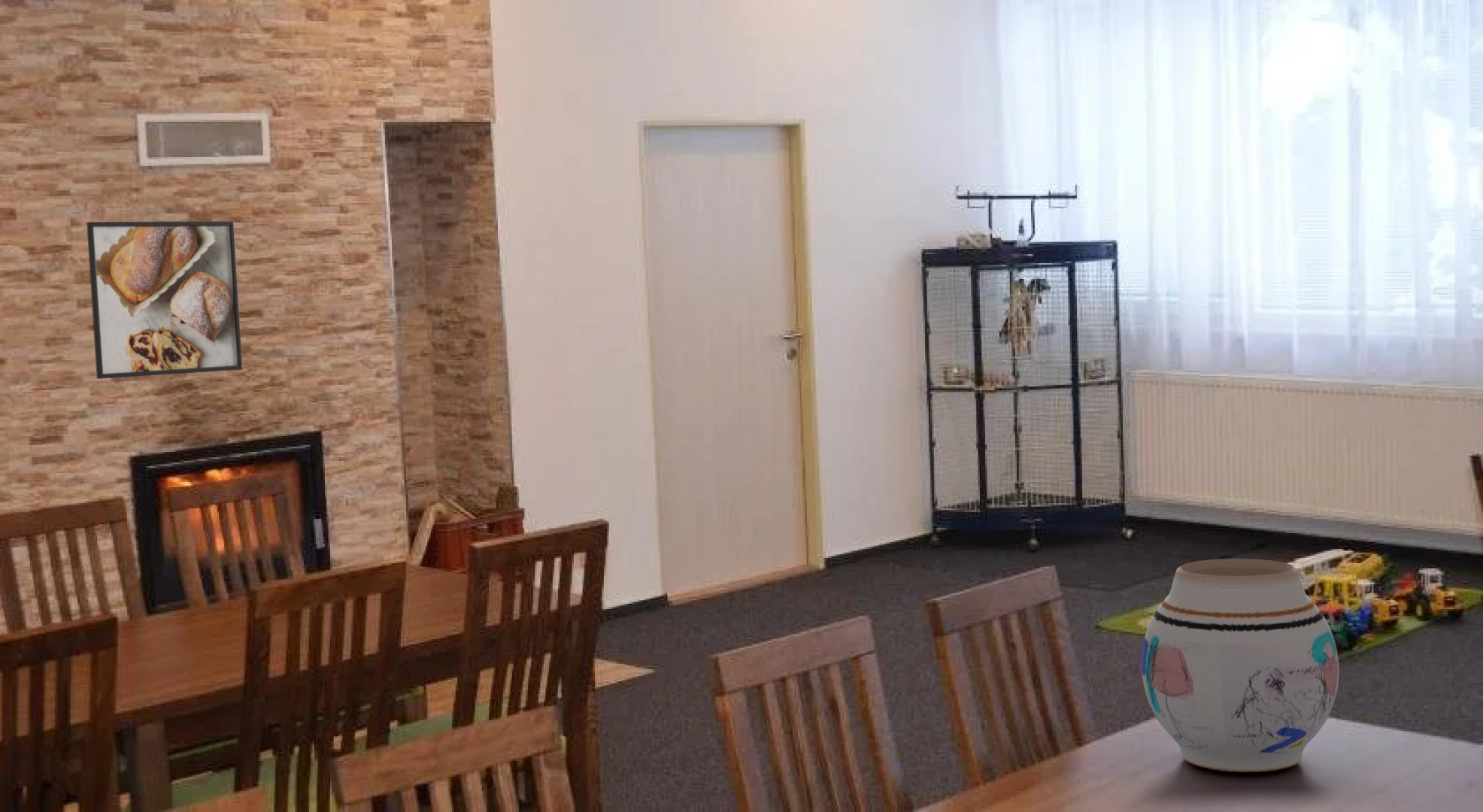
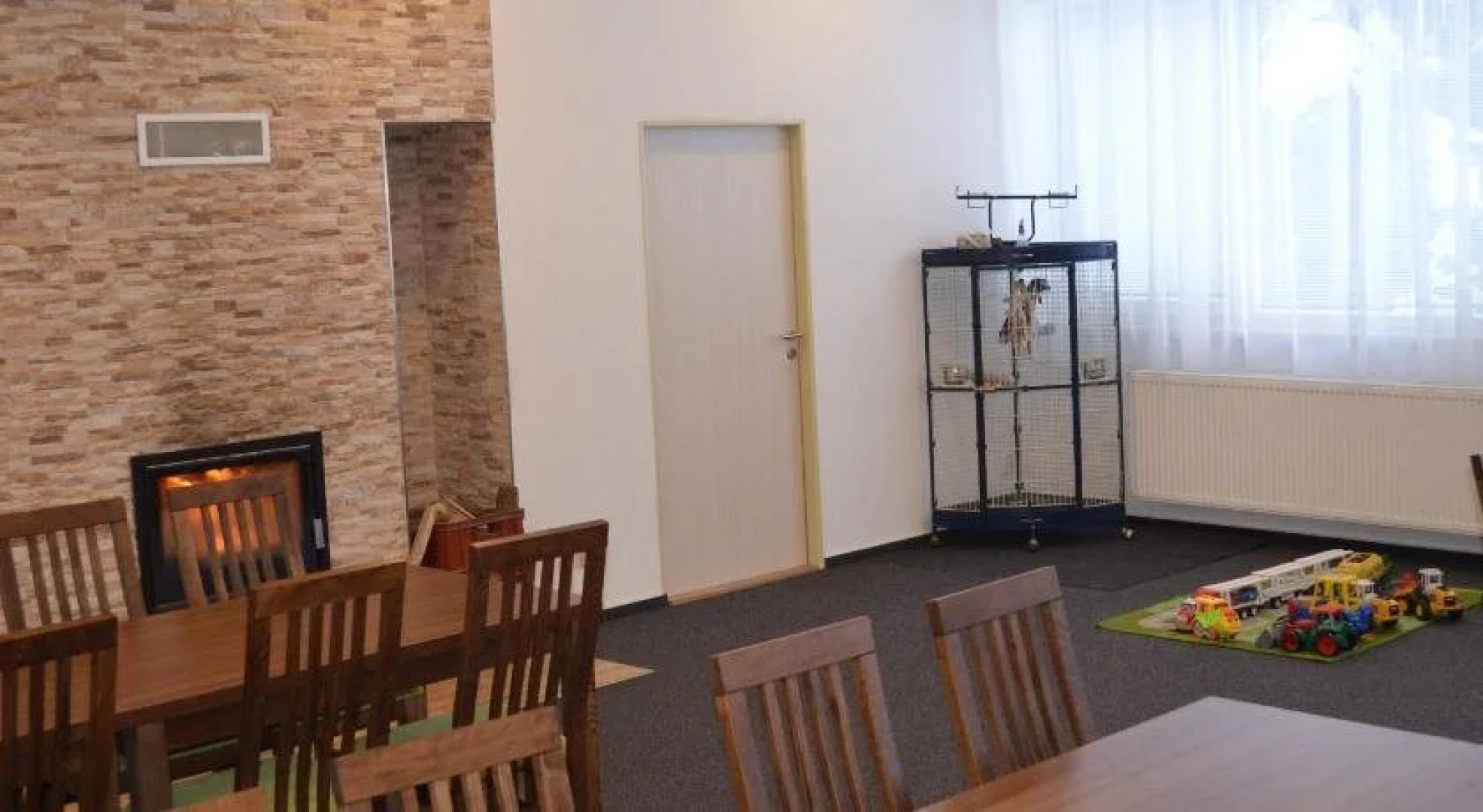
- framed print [86,220,243,380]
- vase [1141,558,1339,773]
